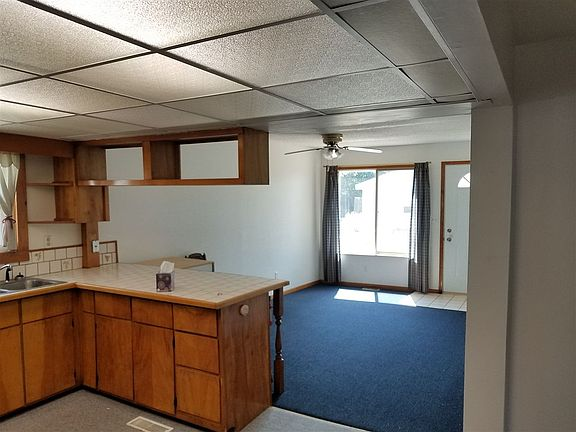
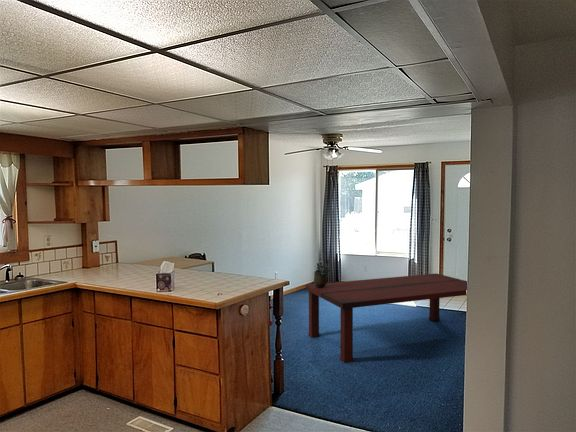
+ potted plant [313,253,330,288]
+ dining table [304,273,468,364]
